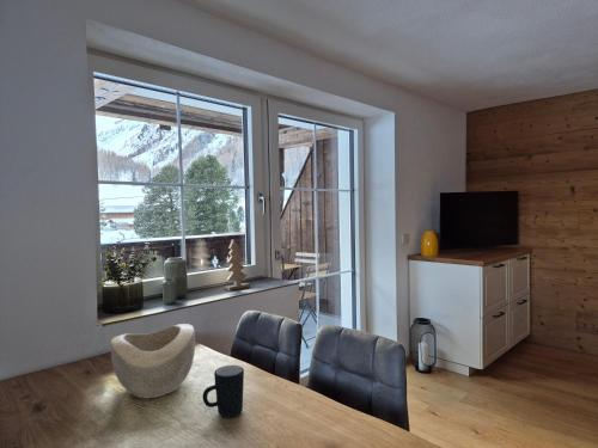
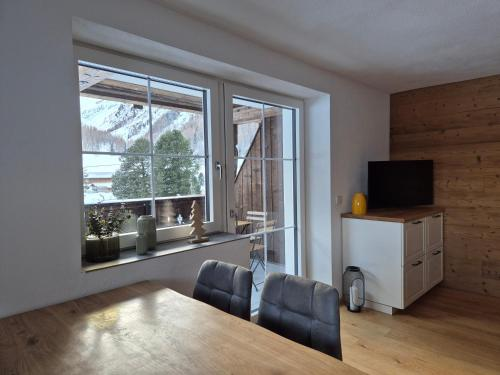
- decorative bowl [109,323,196,399]
- mug [202,364,245,418]
